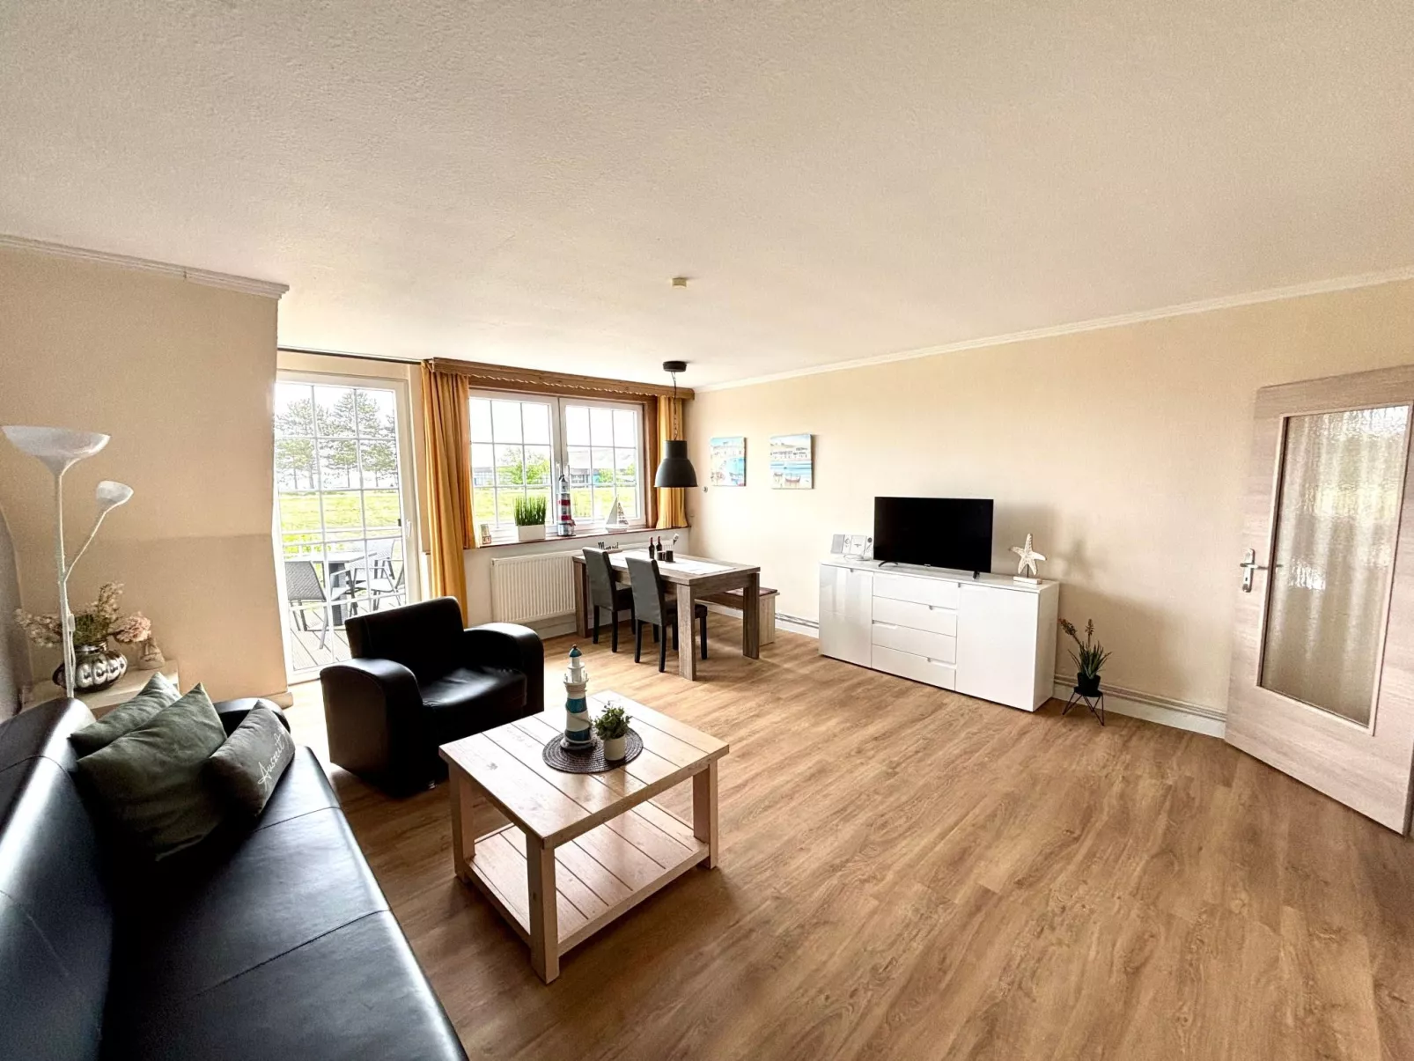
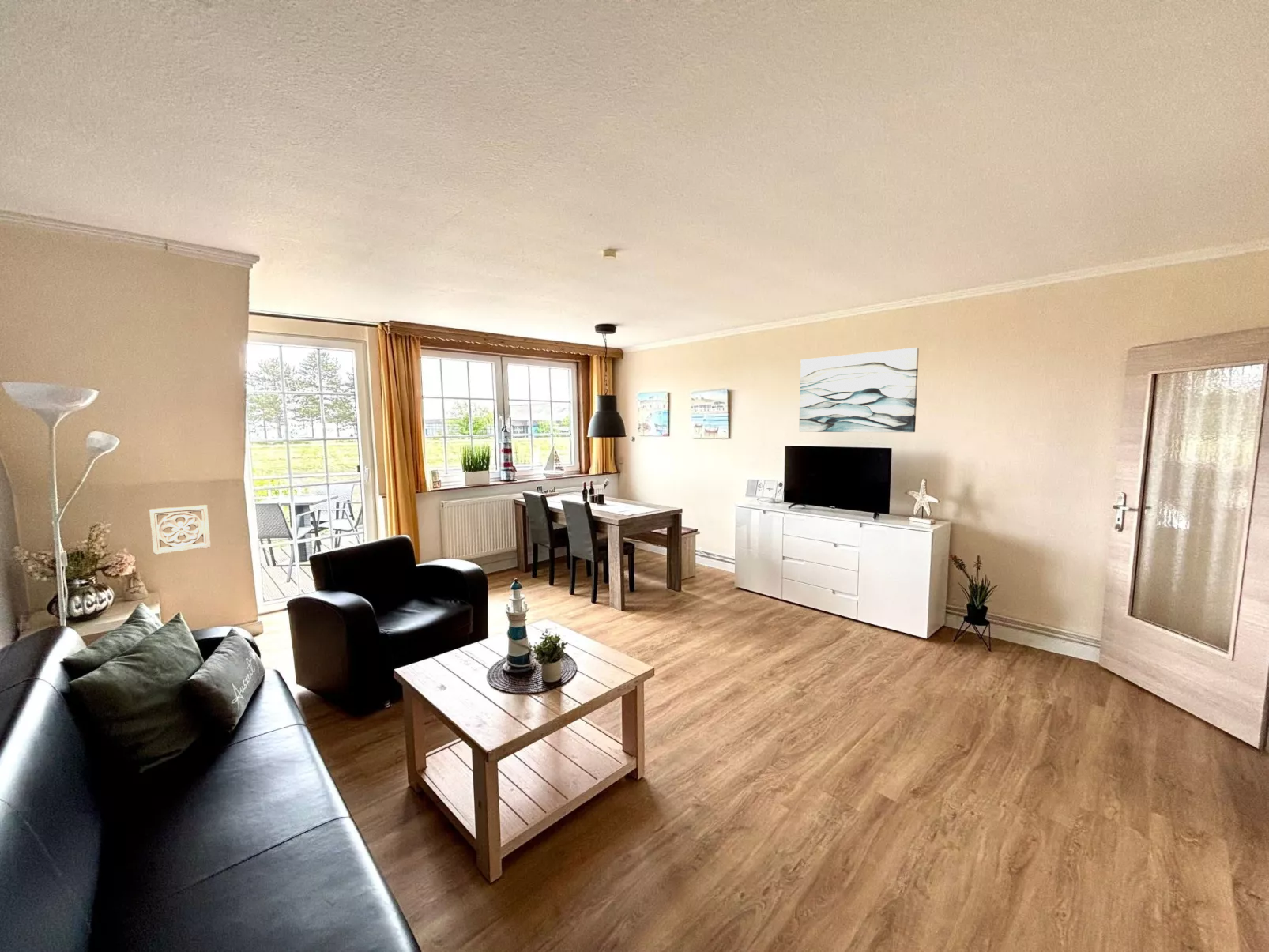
+ wall art [798,347,920,433]
+ wall ornament [149,504,212,555]
